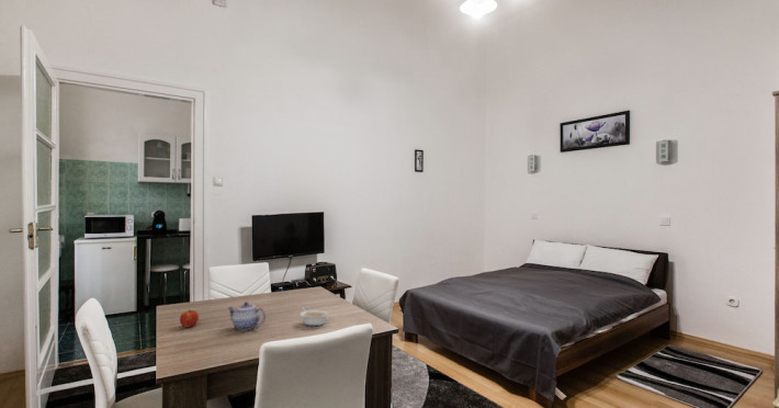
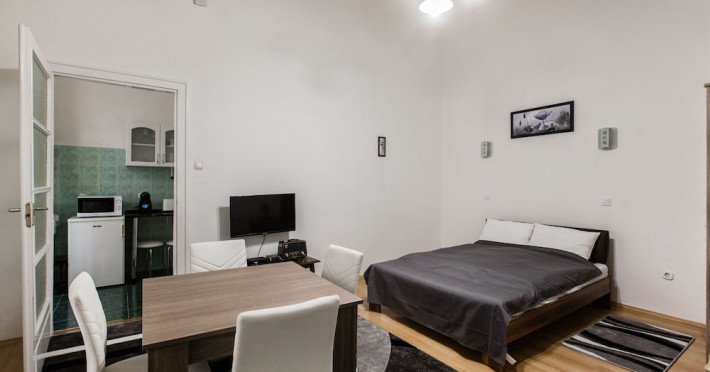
- legume [300,306,329,327]
- teapot [226,301,267,331]
- fruit [179,308,200,328]
